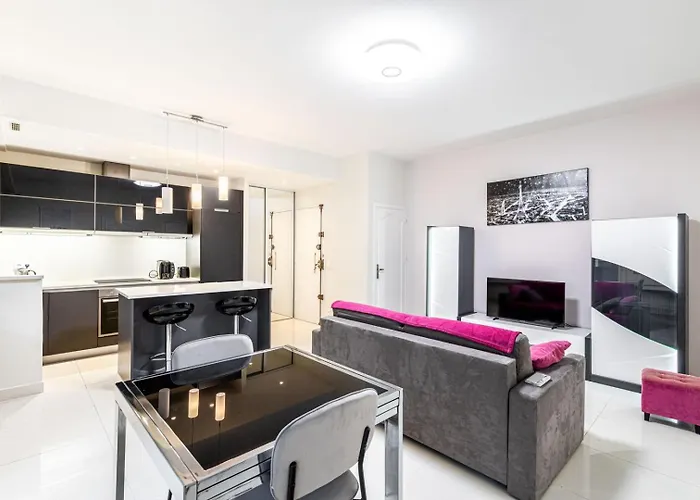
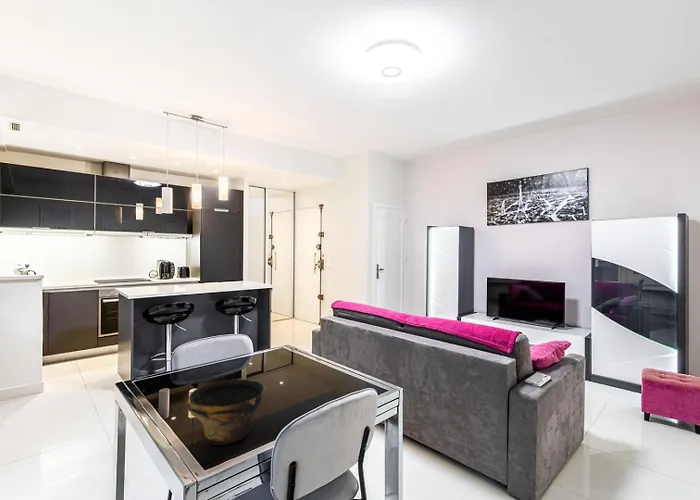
+ bowl [186,378,266,446]
